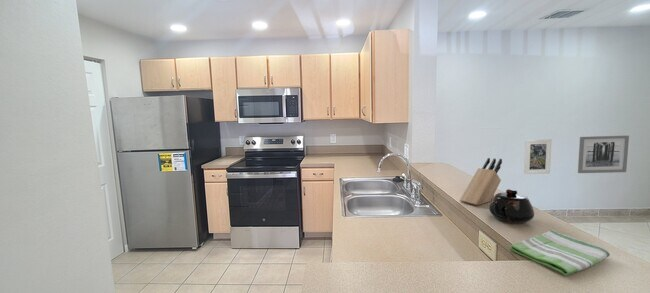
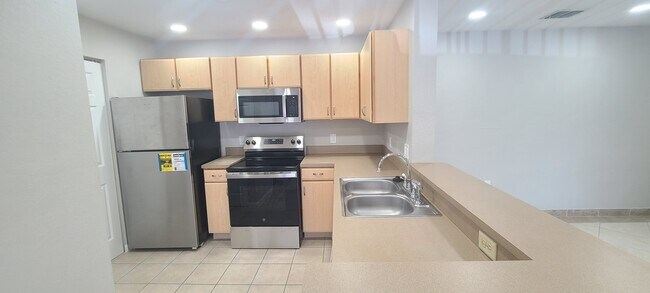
- wall art [577,135,630,174]
- teapot [488,188,535,225]
- dish towel [508,229,611,276]
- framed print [523,138,552,175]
- knife block [459,157,503,206]
